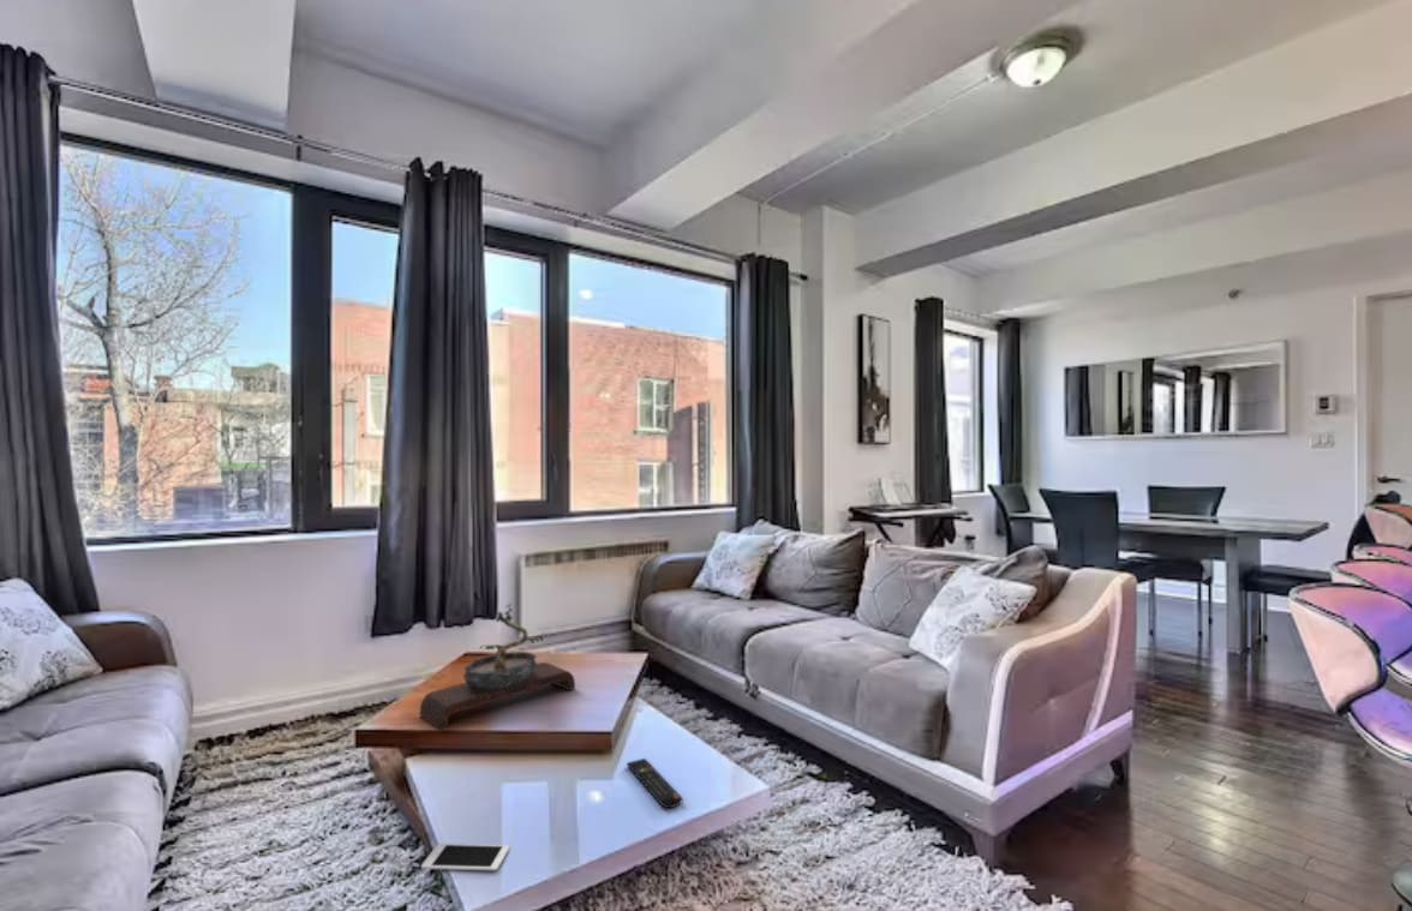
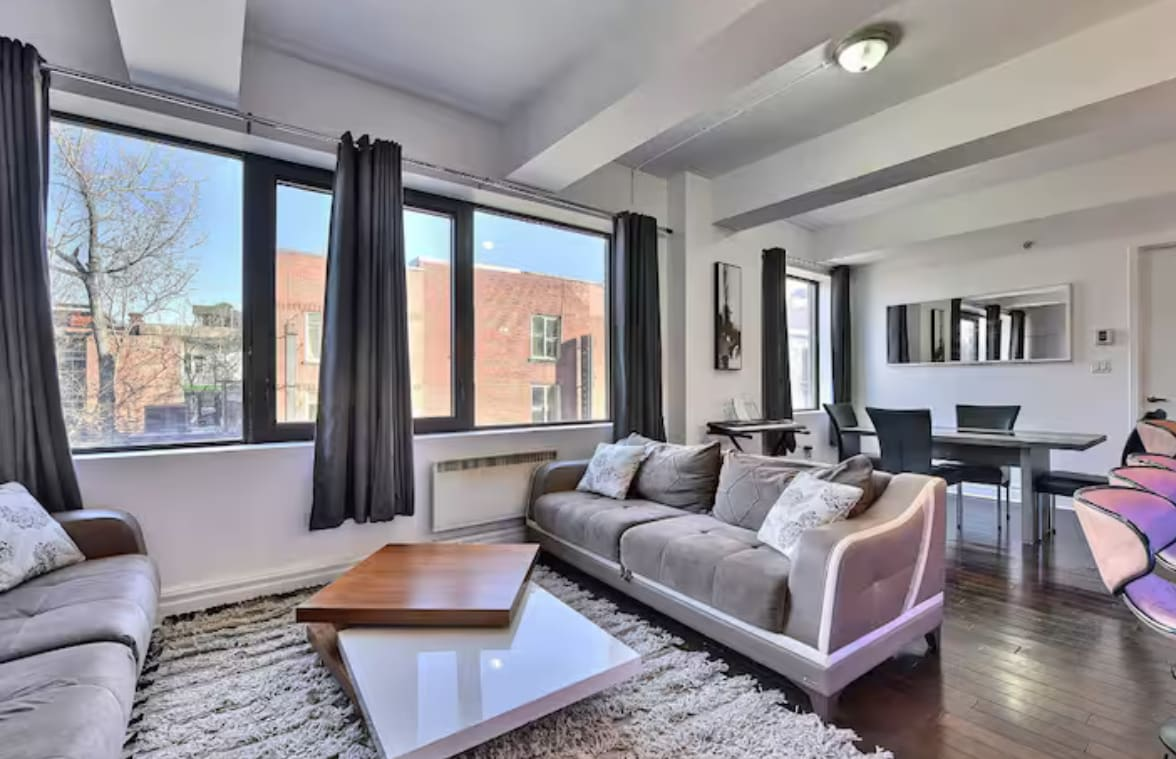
- bonsai tree [419,603,576,731]
- cell phone [420,843,510,871]
- remote control [626,757,684,809]
